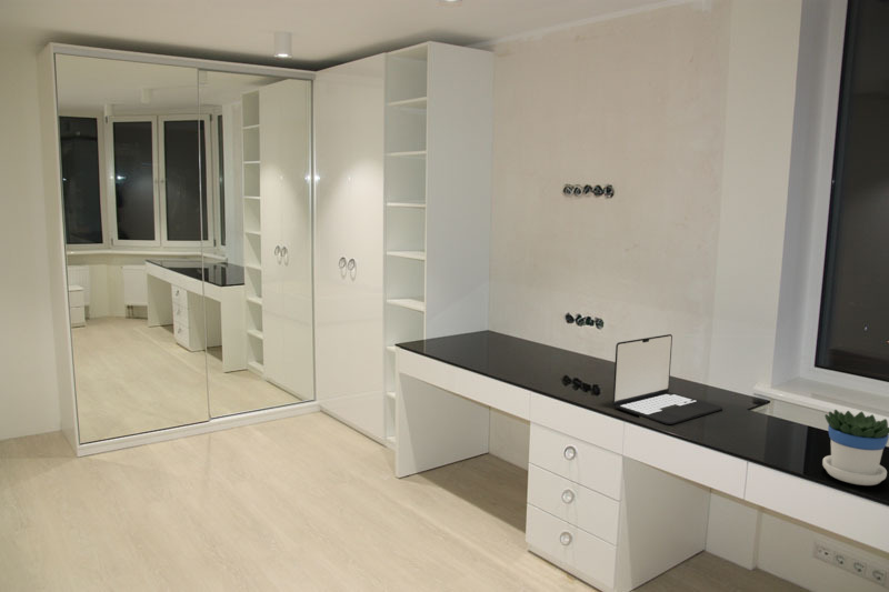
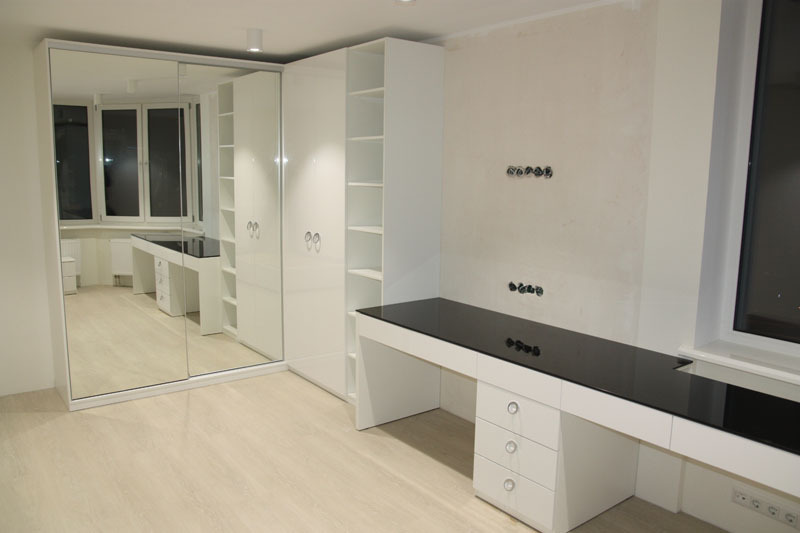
- flowerpot [821,409,889,486]
- laptop [612,333,723,425]
